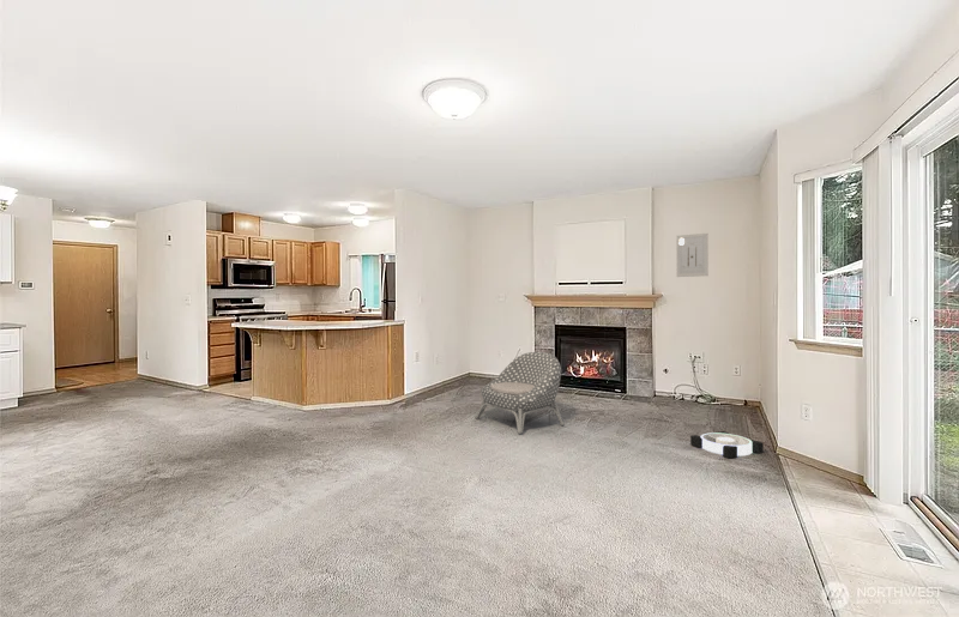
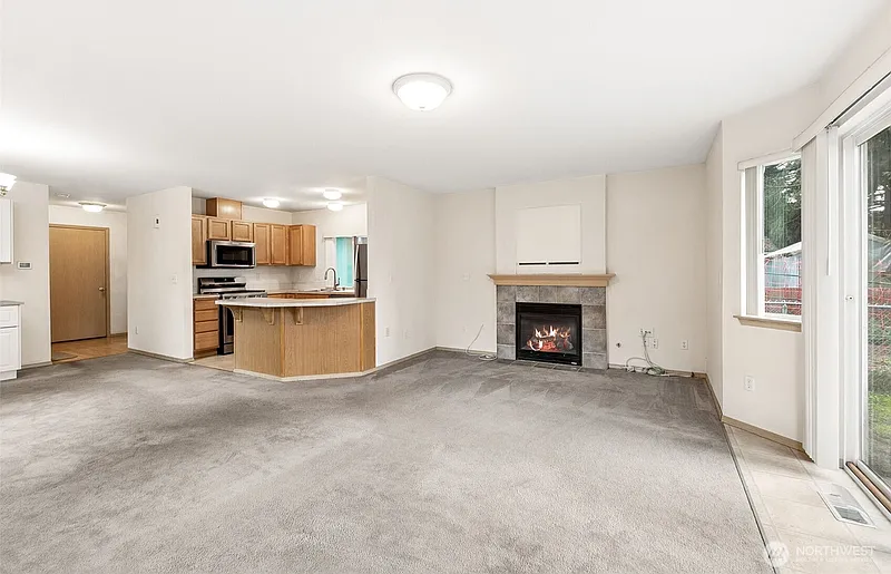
- electric fan [689,430,765,459]
- wall art [675,232,710,278]
- armchair [475,351,565,435]
